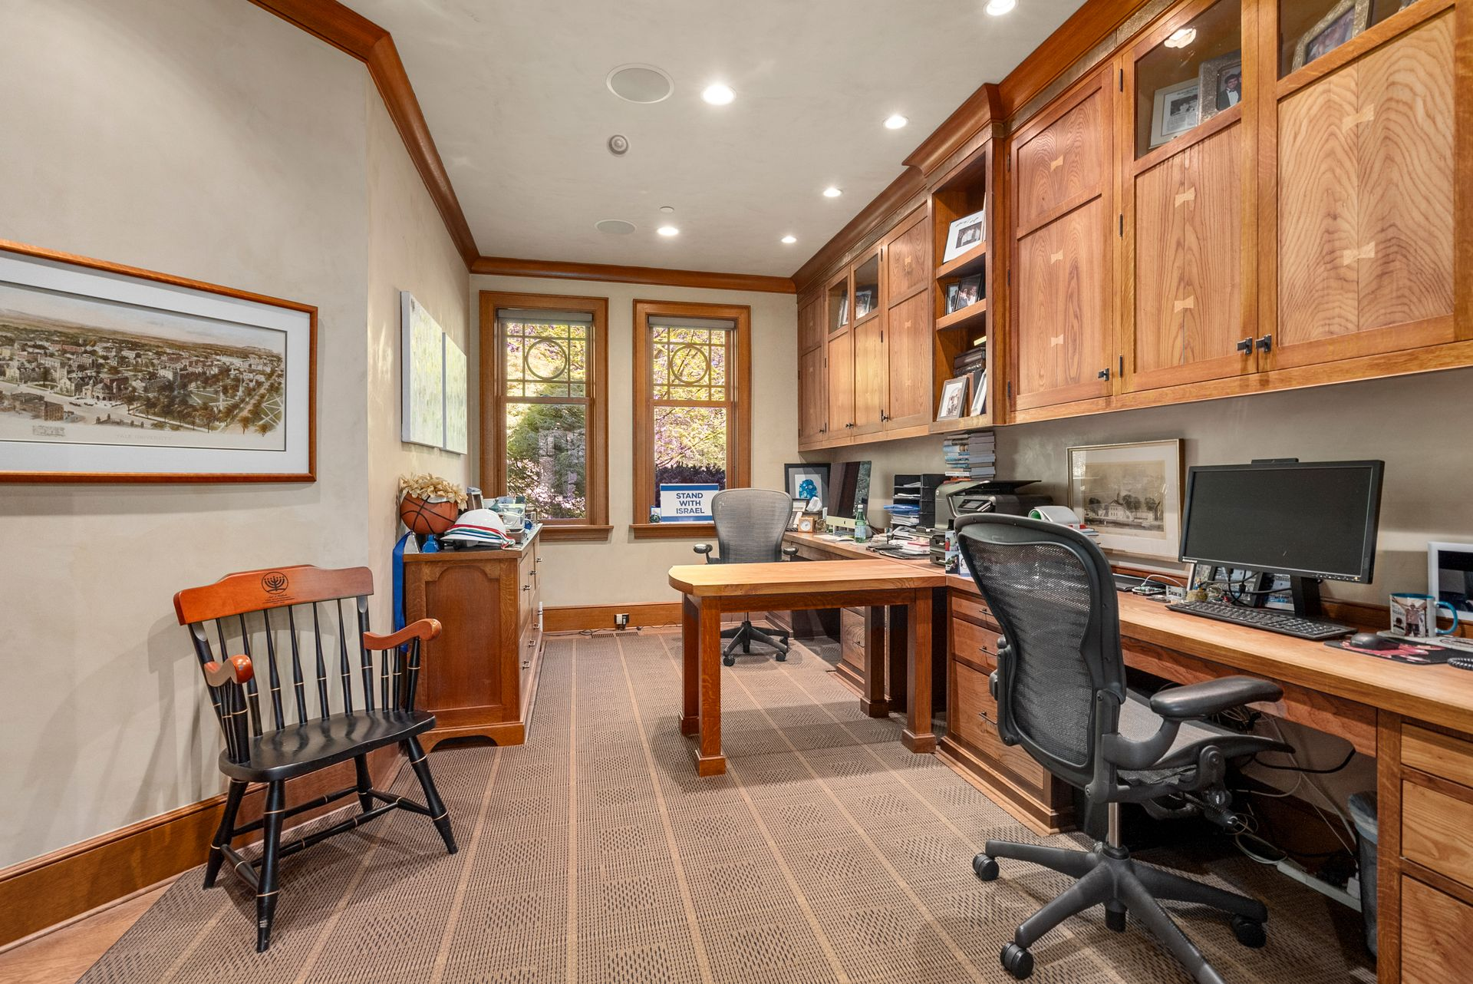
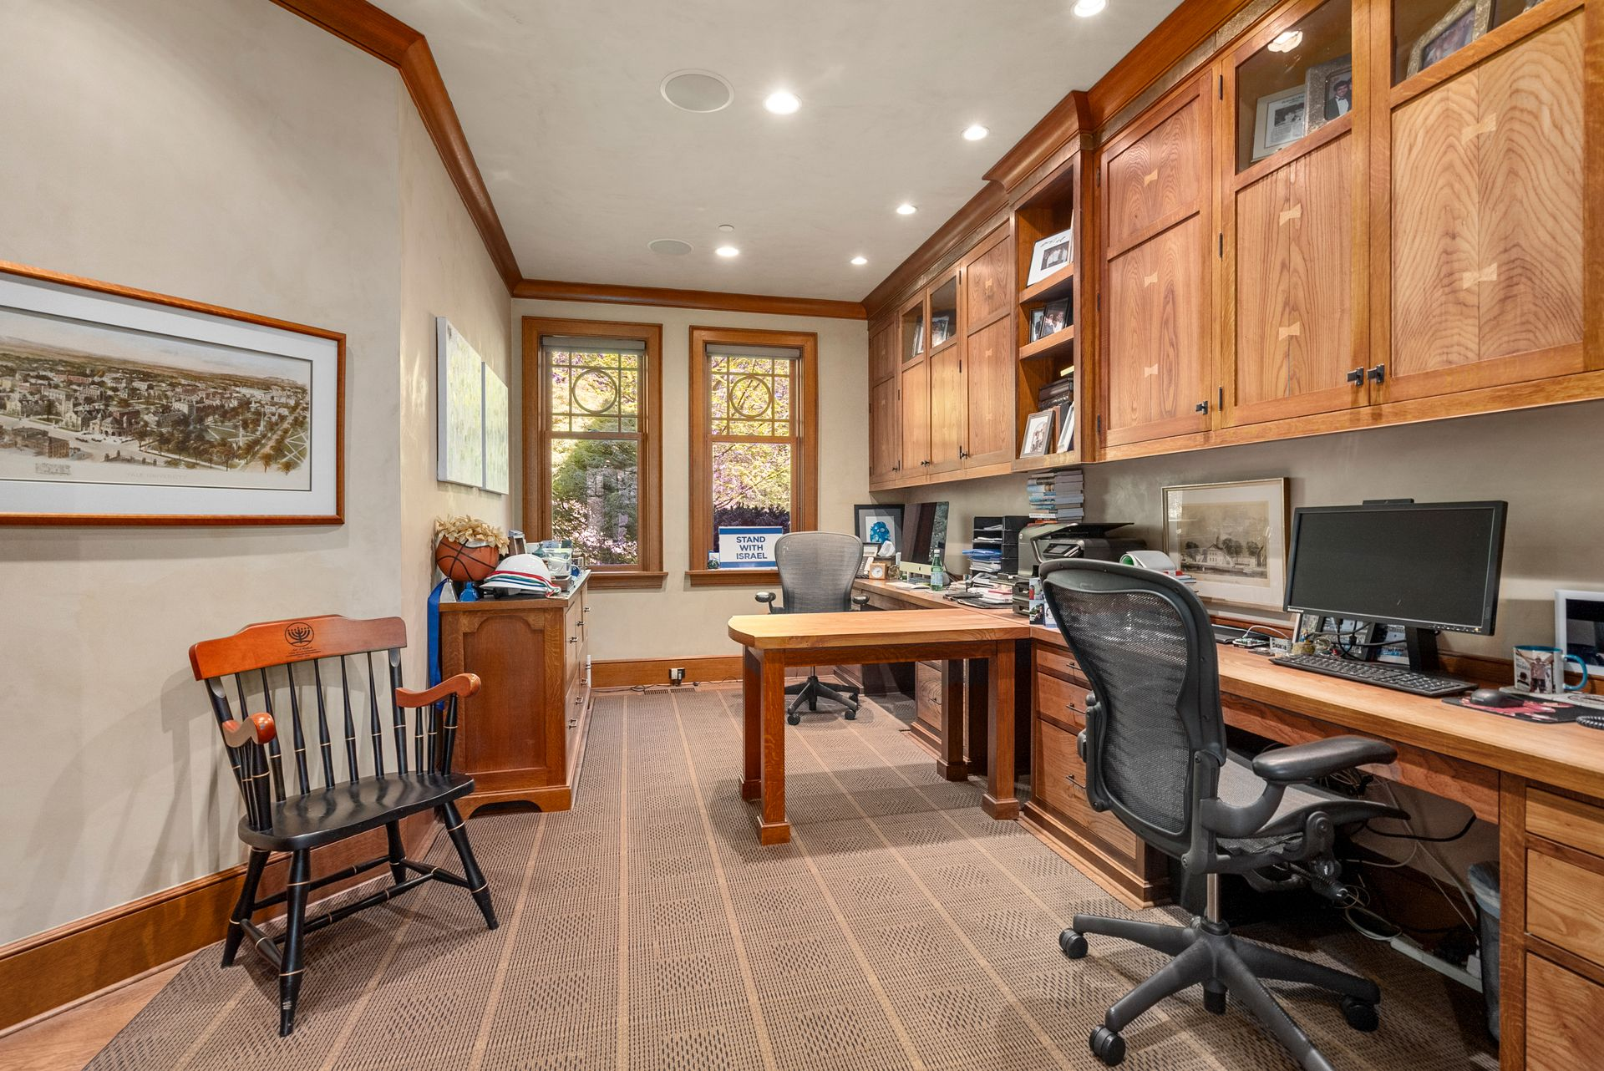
- smoke detector [606,132,631,158]
